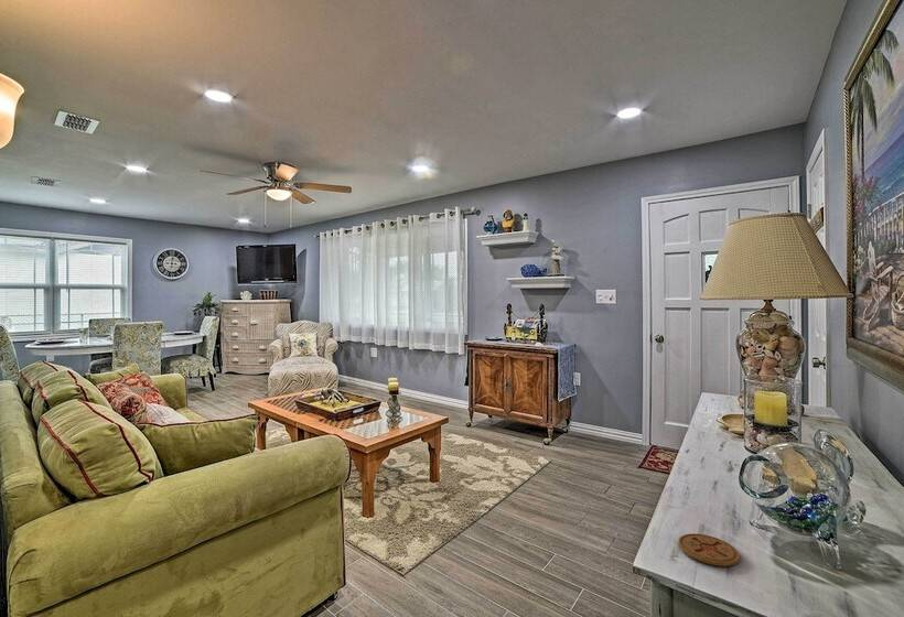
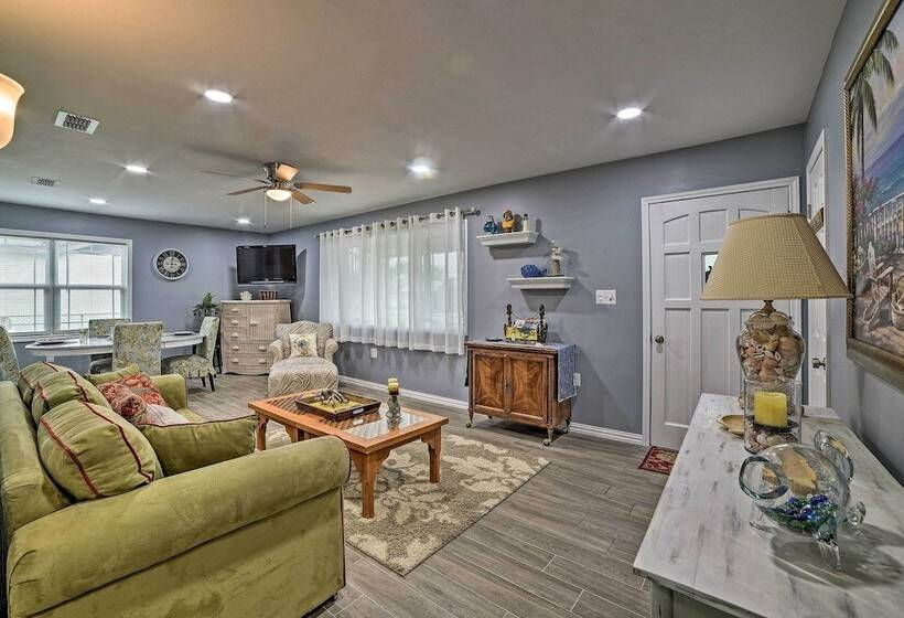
- coaster [677,532,741,567]
